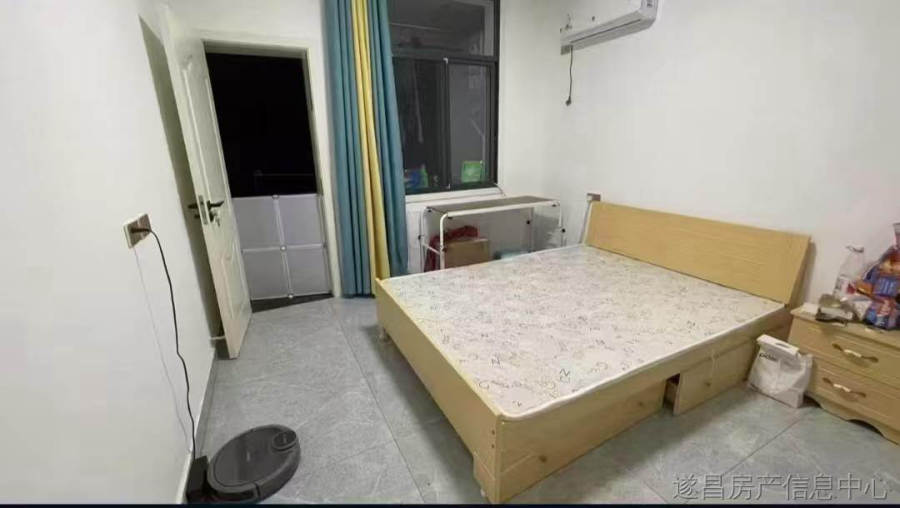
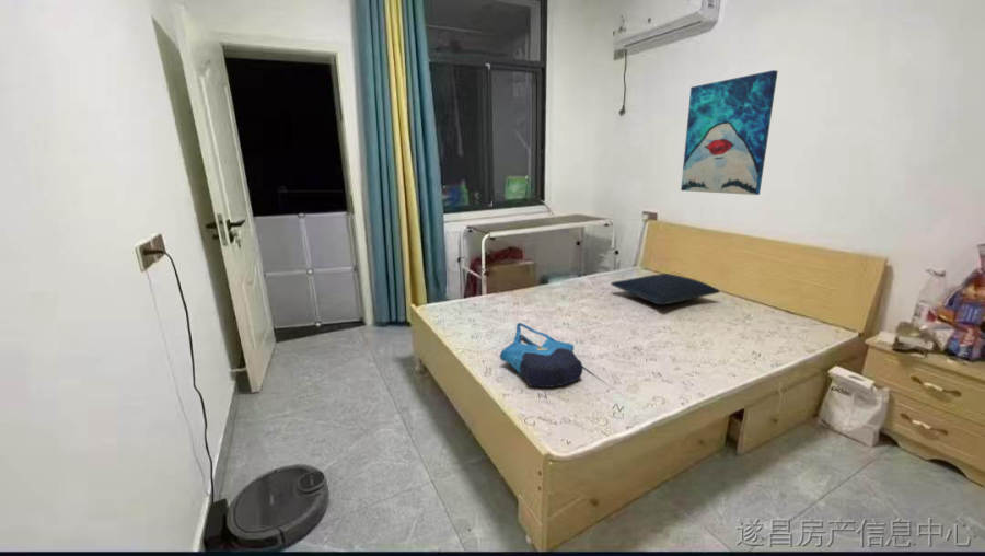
+ wall art [680,69,779,196]
+ pillow [610,273,721,305]
+ tote bag [499,322,583,389]
